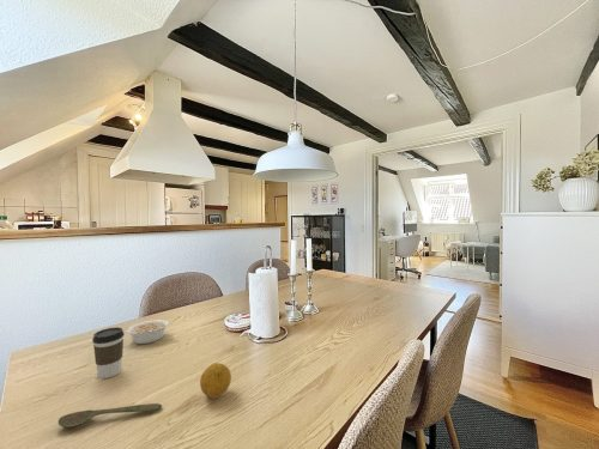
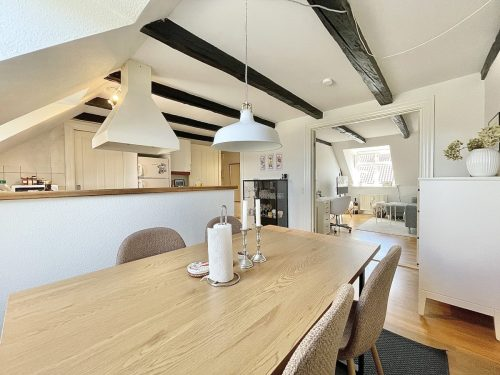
- legume [126,318,173,345]
- coffee cup [91,326,126,380]
- fruit [199,362,232,400]
- spoon [58,402,163,429]
